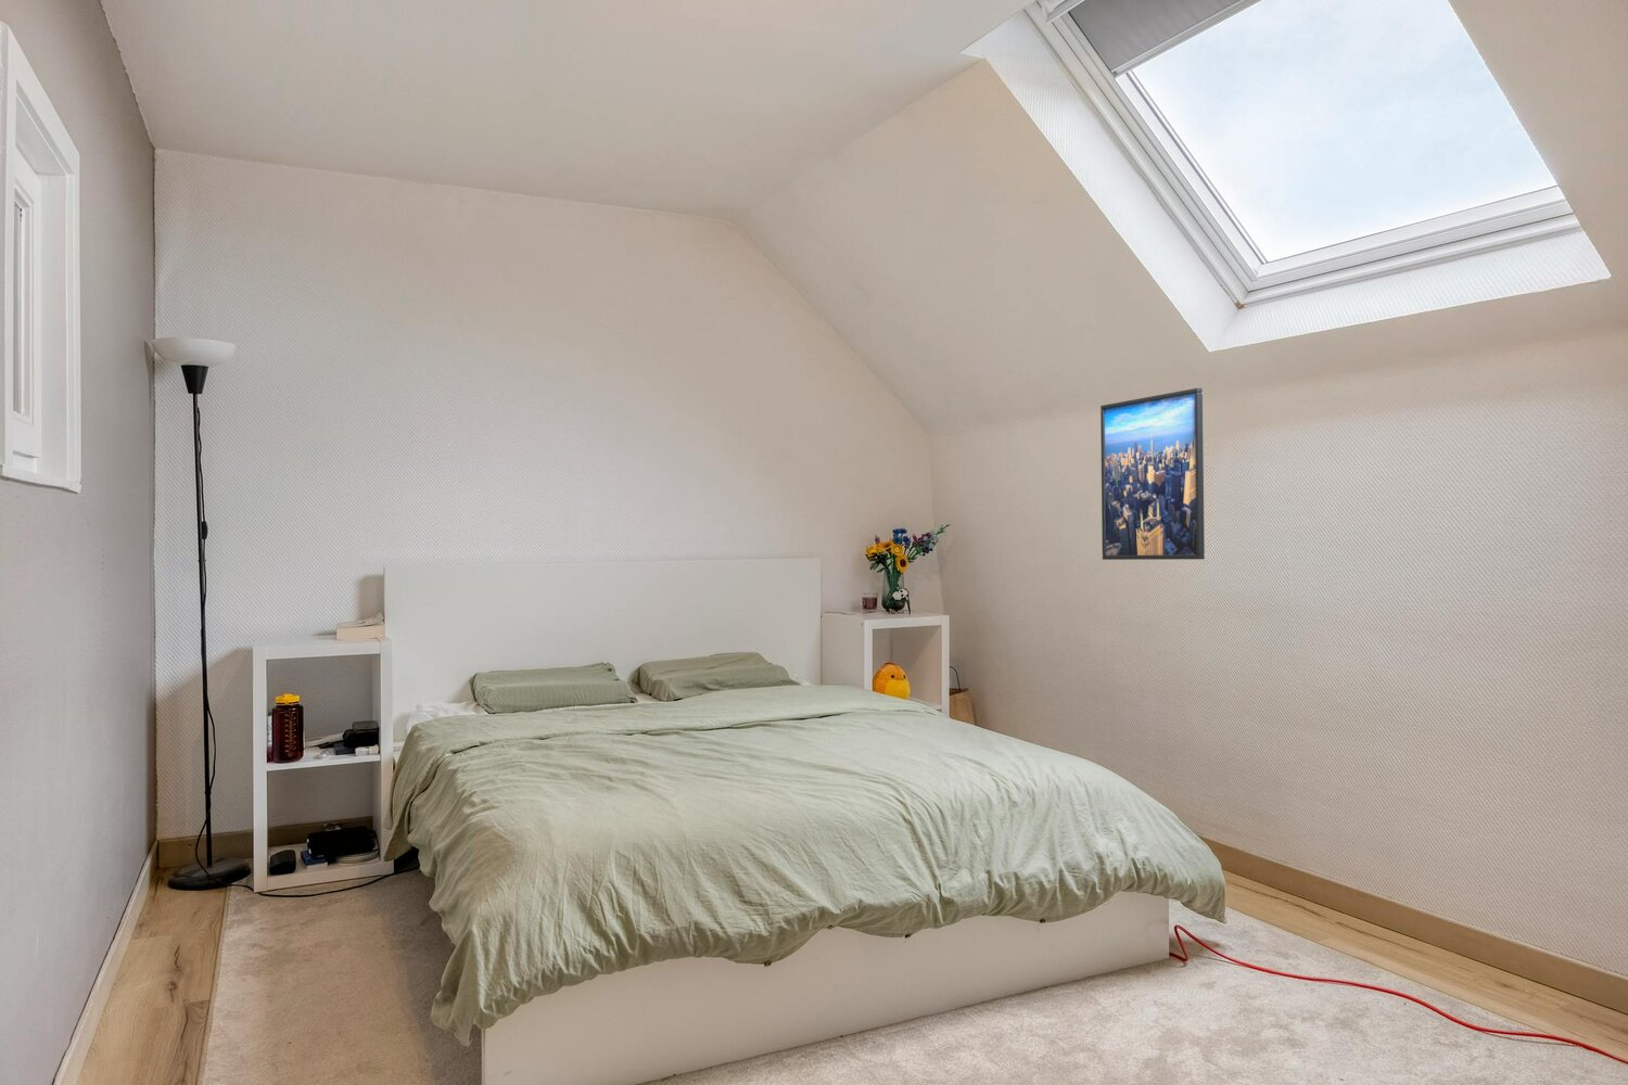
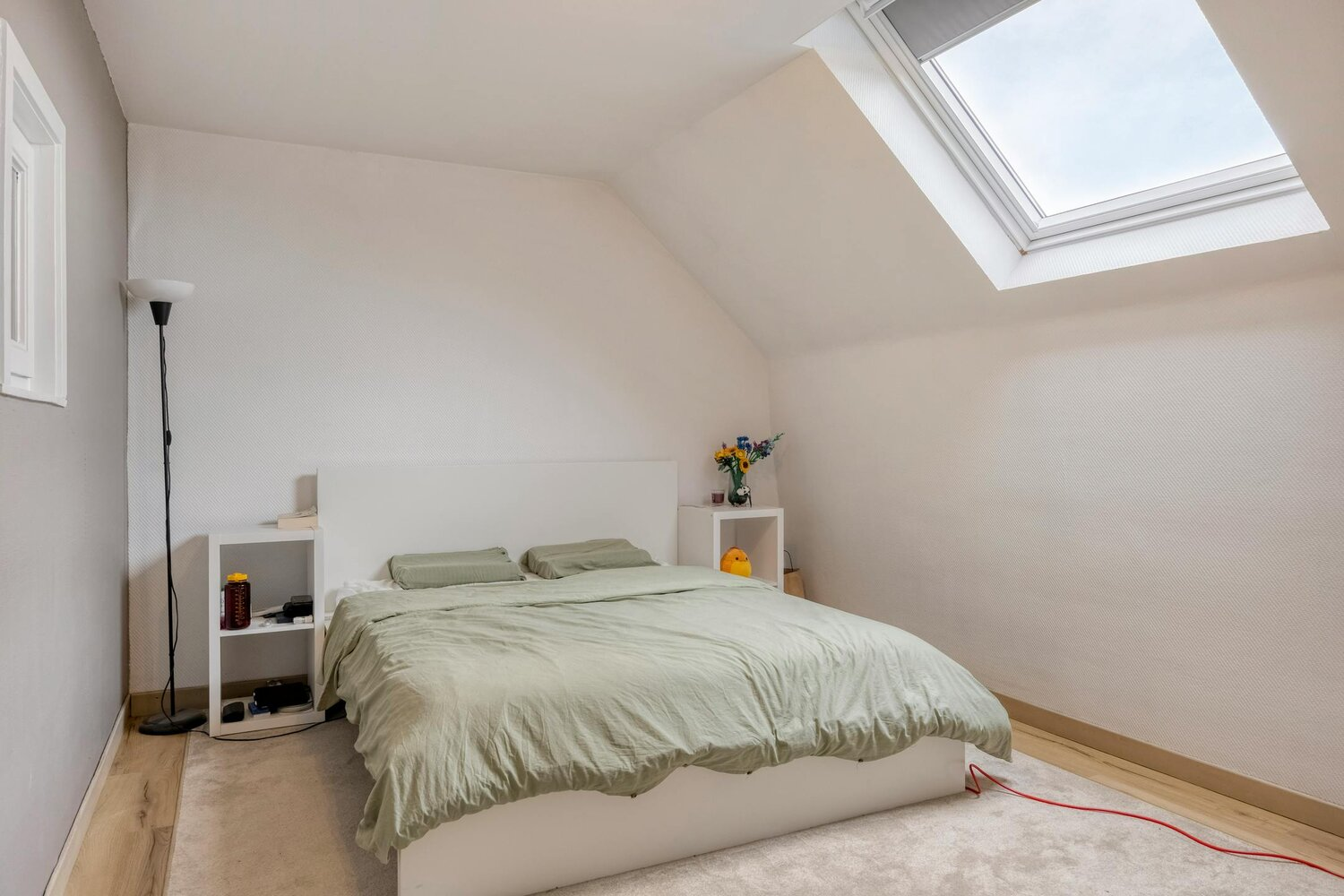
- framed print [1100,386,1205,561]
